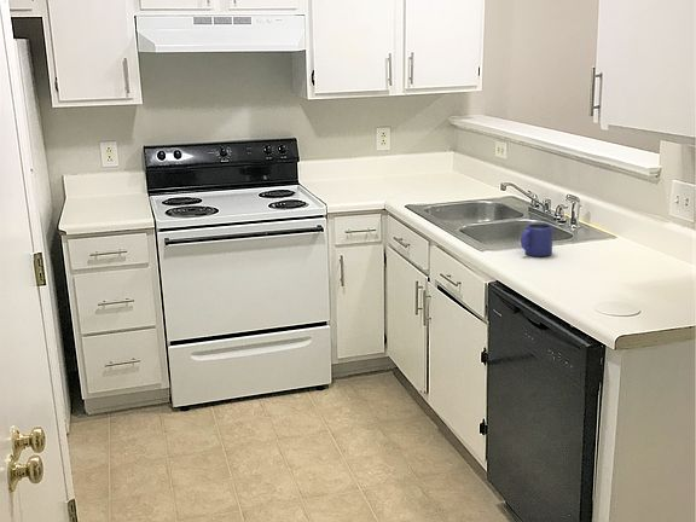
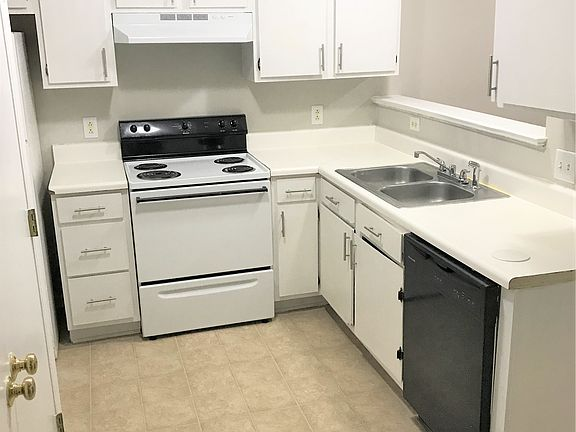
- mug [520,222,555,257]
